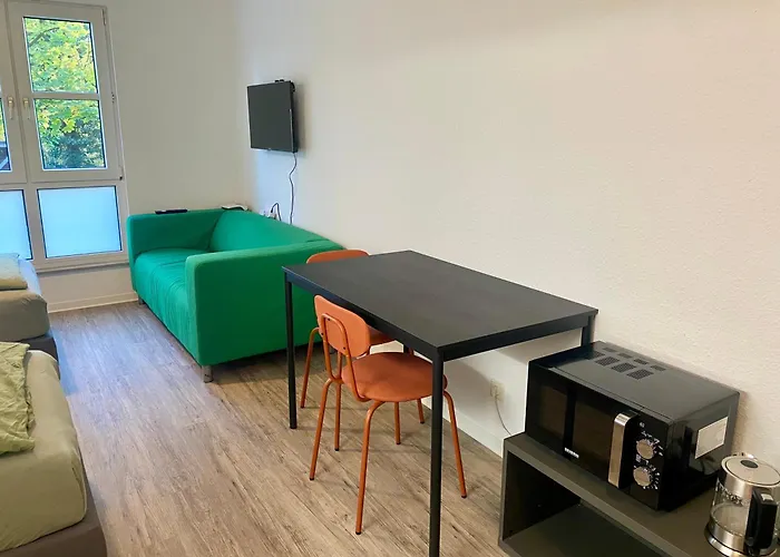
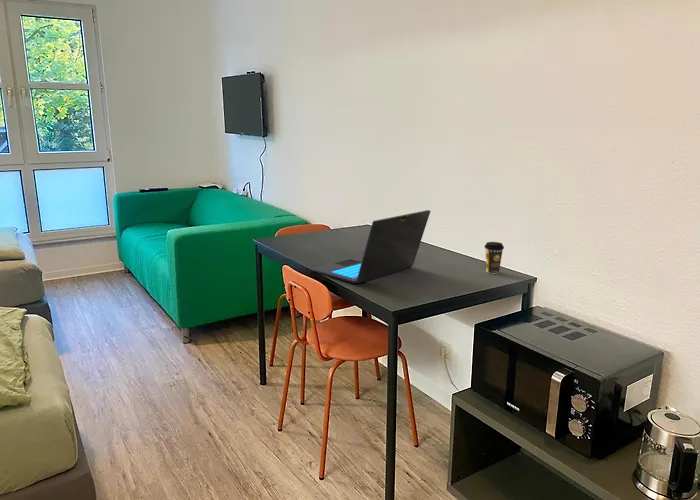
+ coffee cup [484,241,505,275]
+ laptop [309,209,431,284]
